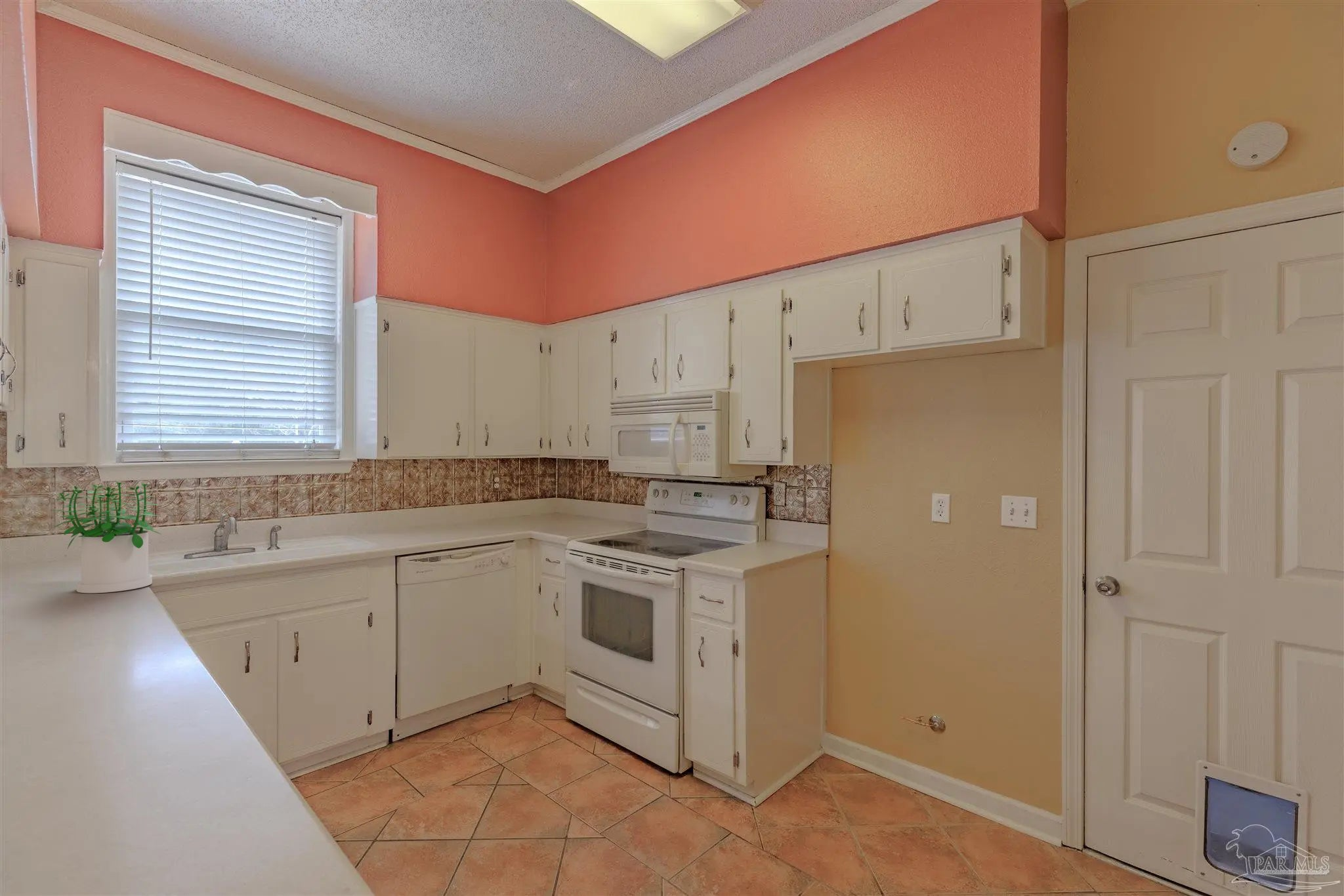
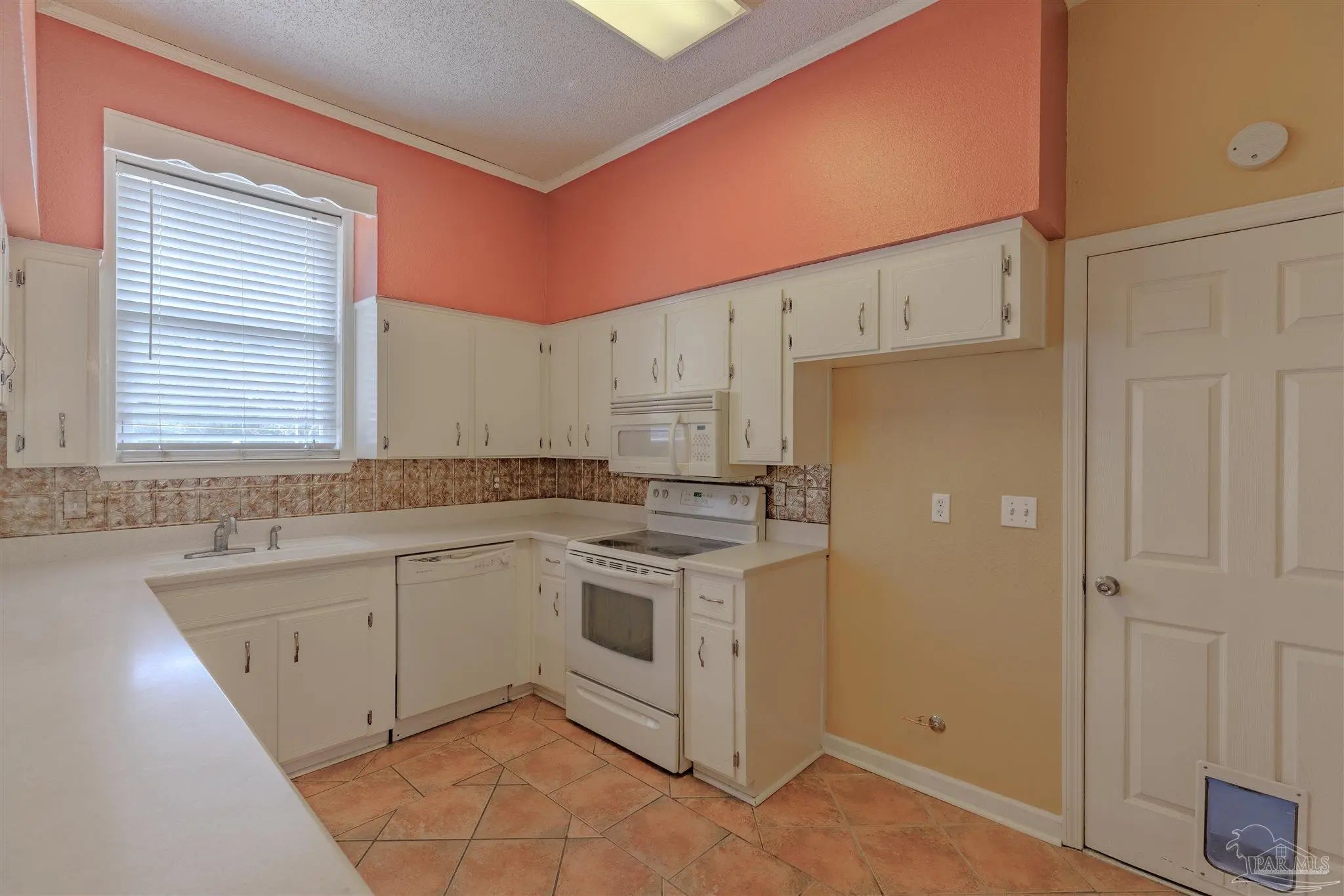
- potted plant [52,481,162,594]
